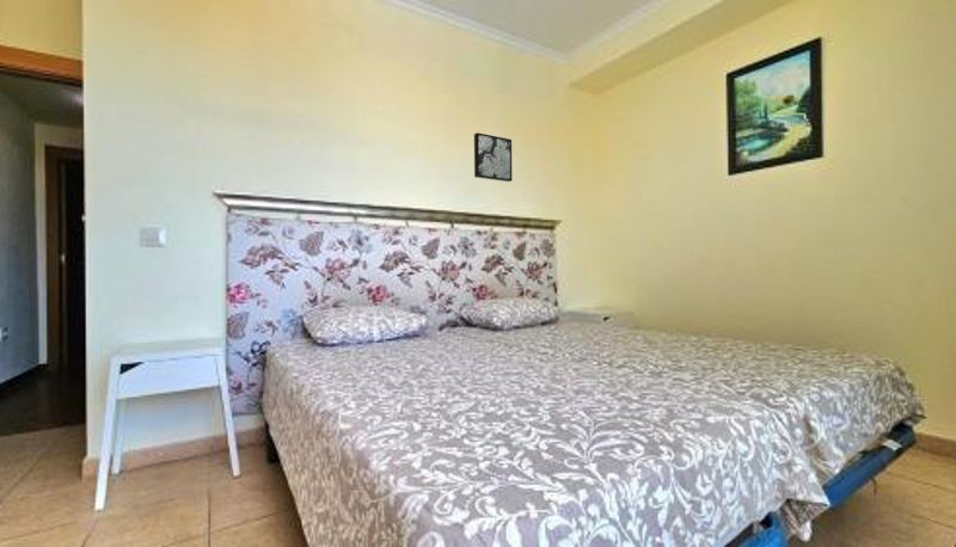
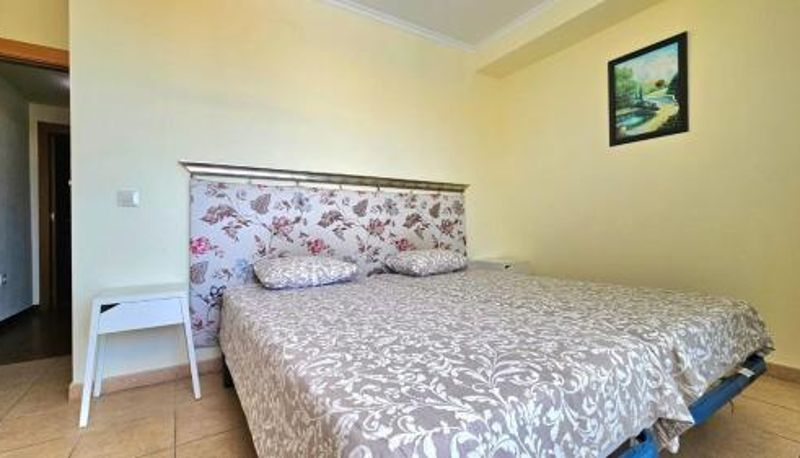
- wall art [473,131,513,183]
